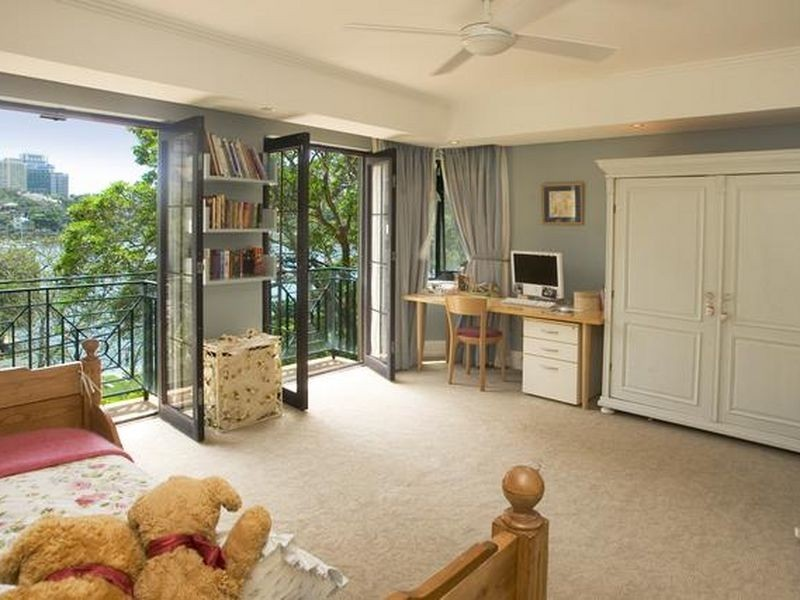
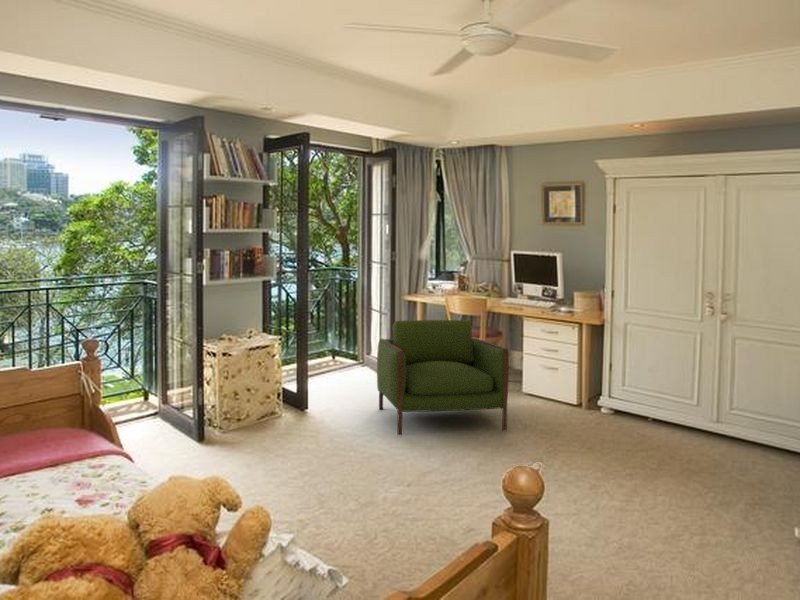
+ armchair [376,319,510,437]
